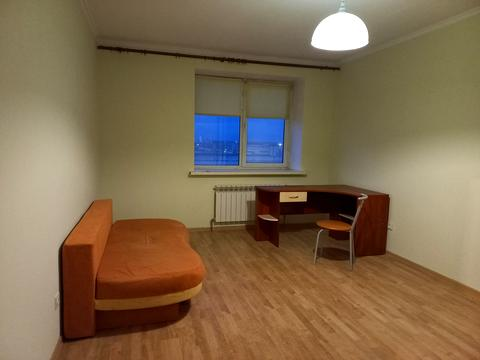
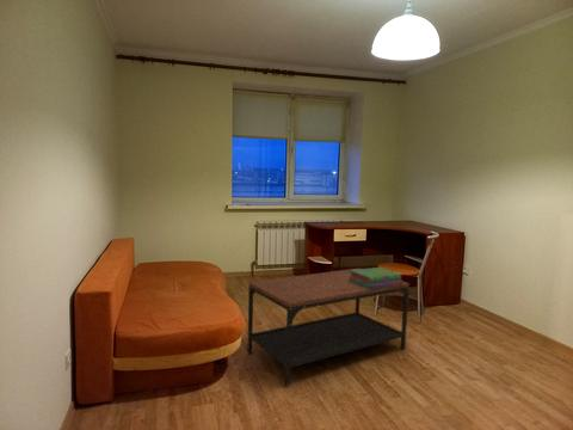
+ coffee table [246,268,411,387]
+ stack of books [349,266,403,289]
